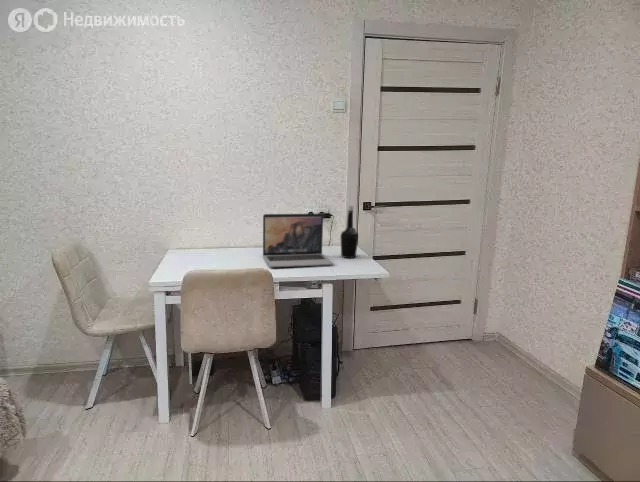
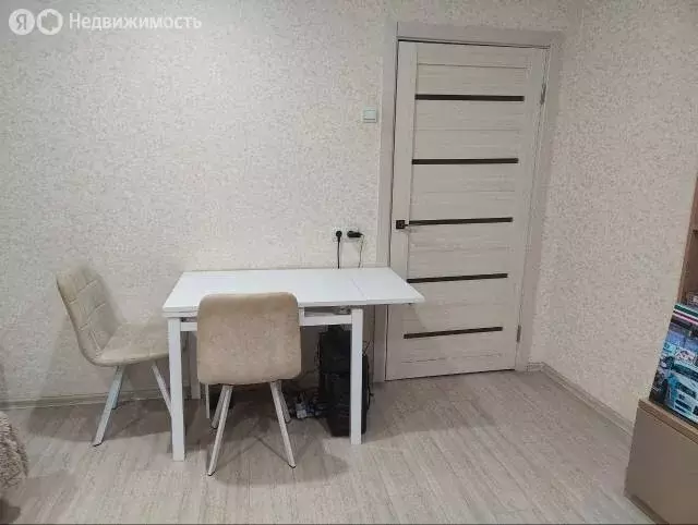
- bottle [339,204,359,259]
- laptop [262,213,335,268]
